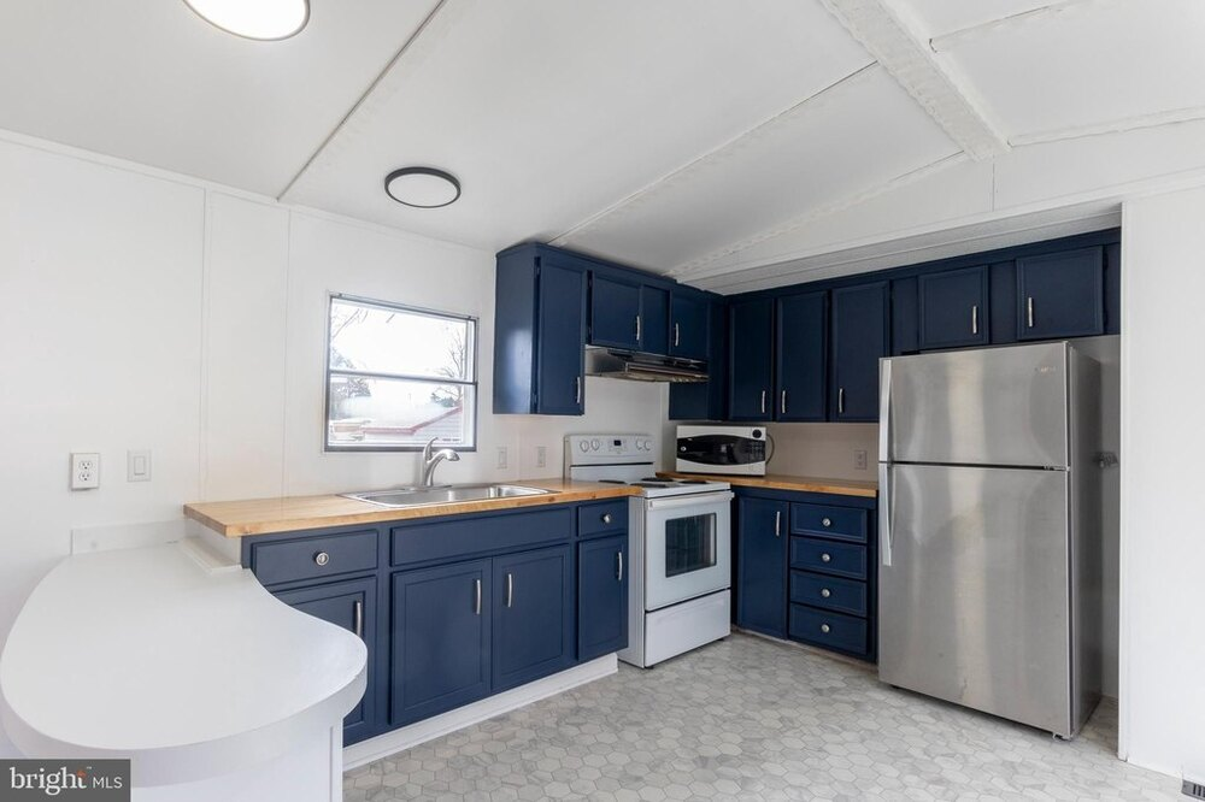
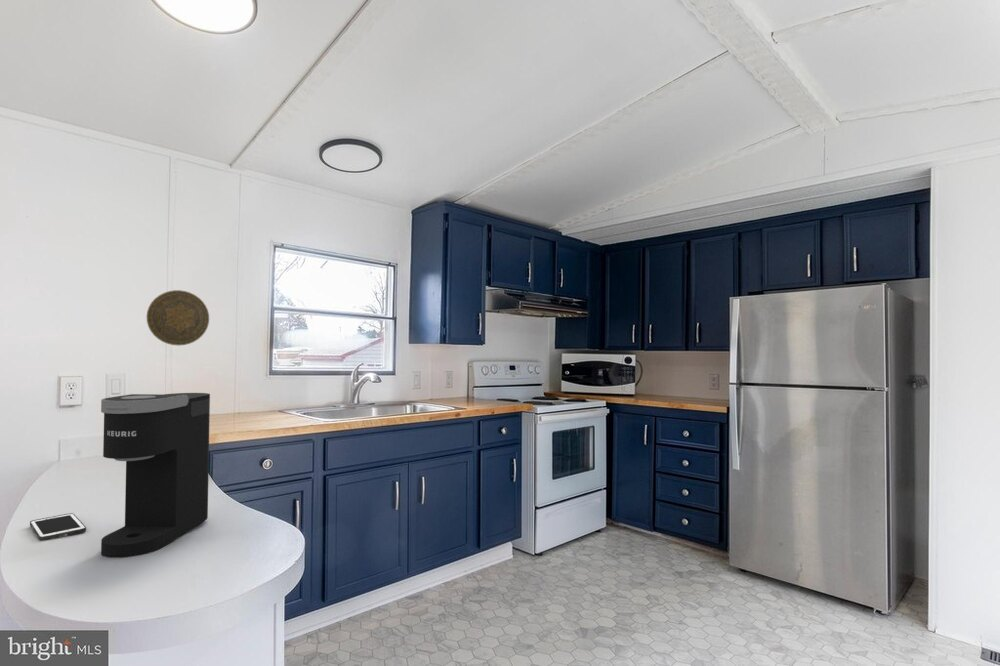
+ coffee maker [100,392,211,559]
+ cell phone [29,512,87,542]
+ decorative plate [146,289,210,346]
